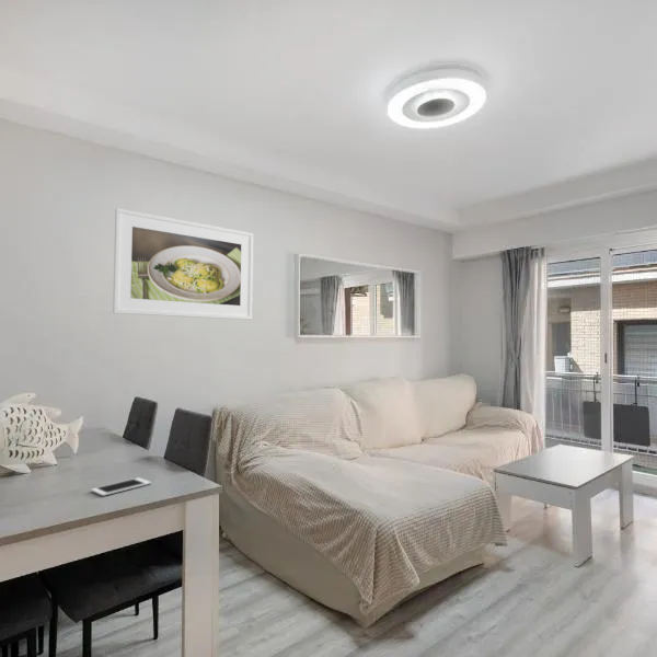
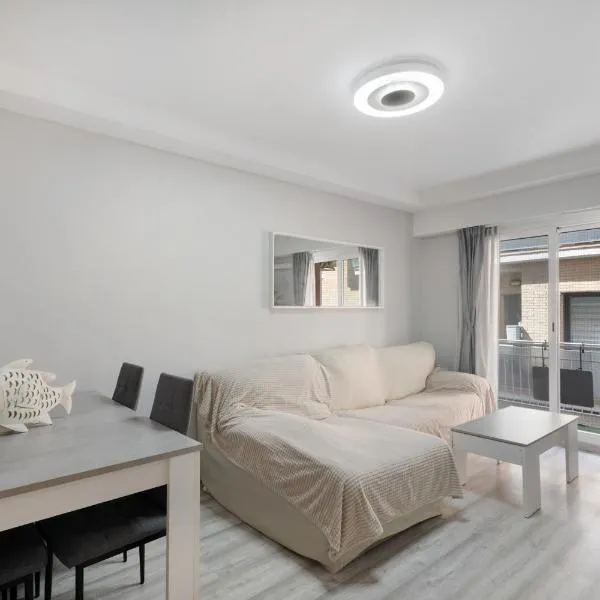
- cell phone [91,476,152,497]
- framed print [112,207,254,321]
